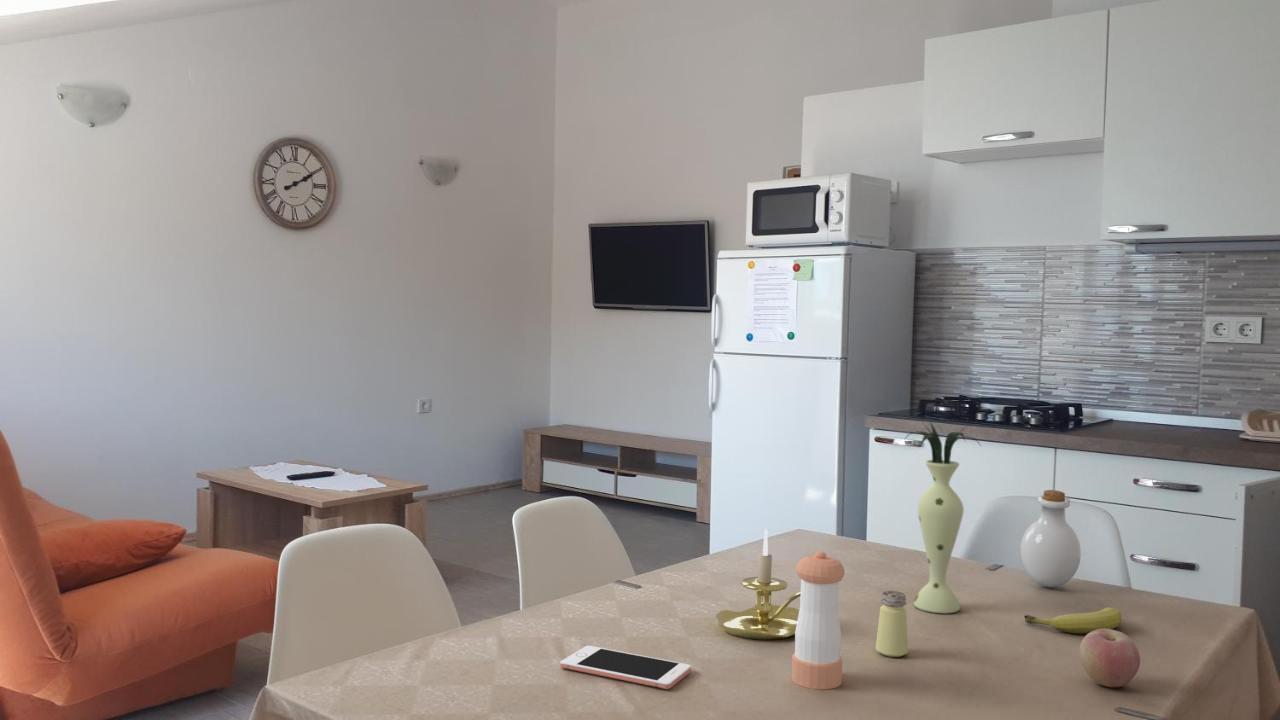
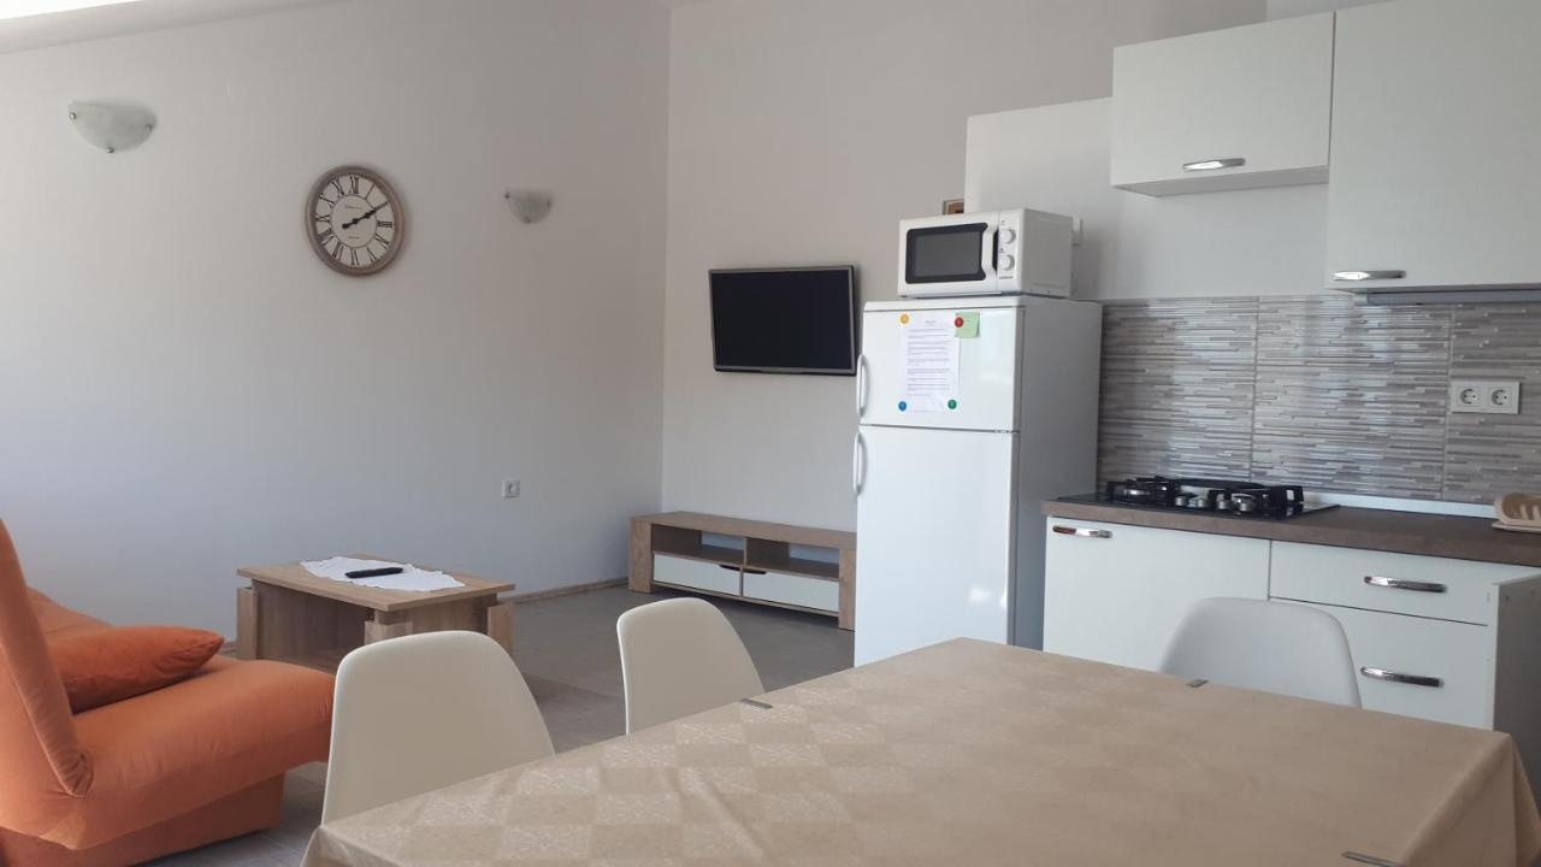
- candle holder [715,527,801,641]
- pepper shaker [791,550,846,690]
- saltshaker [875,590,909,658]
- fruit [1023,606,1123,635]
- cell phone [559,645,692,690]
- apple [1078,629,1141,688]
- bottle [1019,489,1082,588]
- vase [903,419,982,614]
